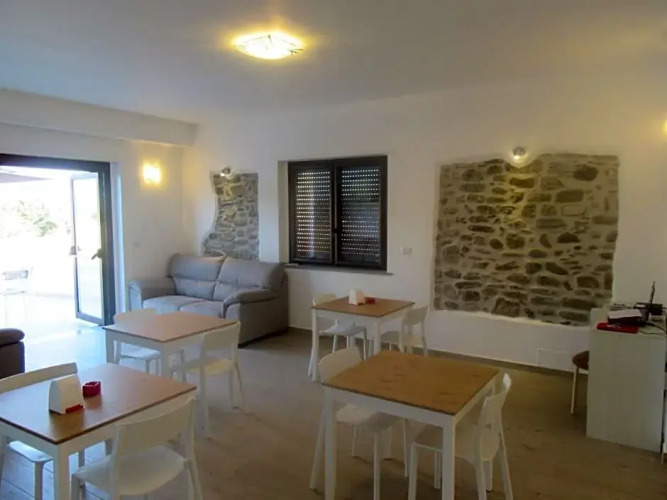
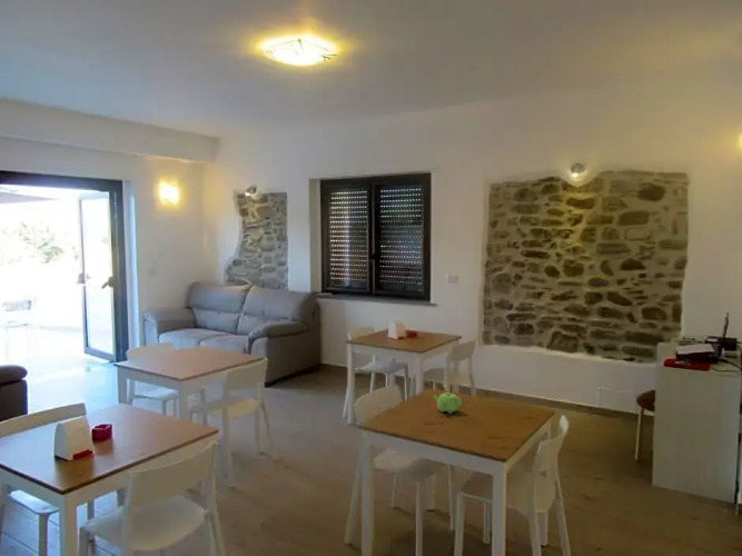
+ teapot [433,391,463,415]
